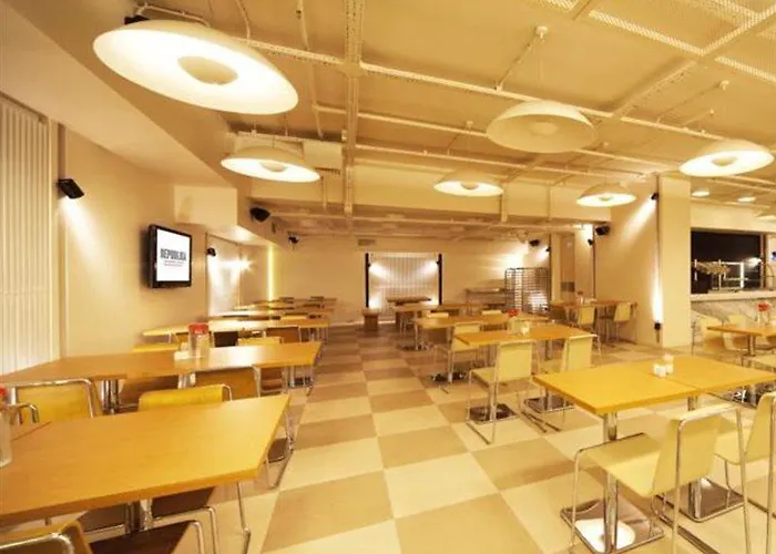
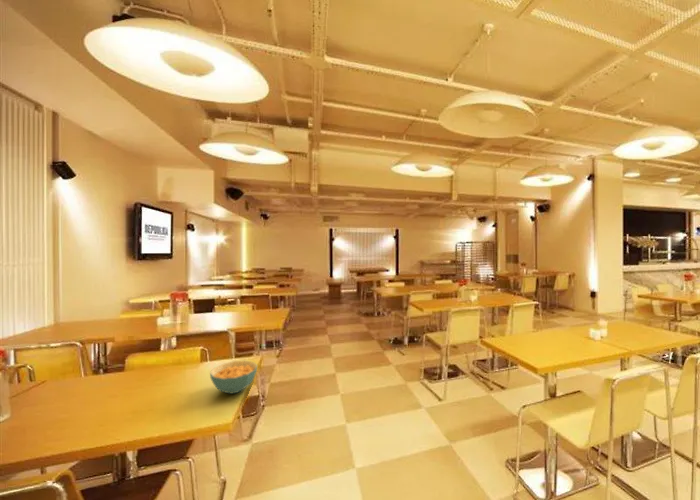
+ cereal bowl [209,360,258,395]
